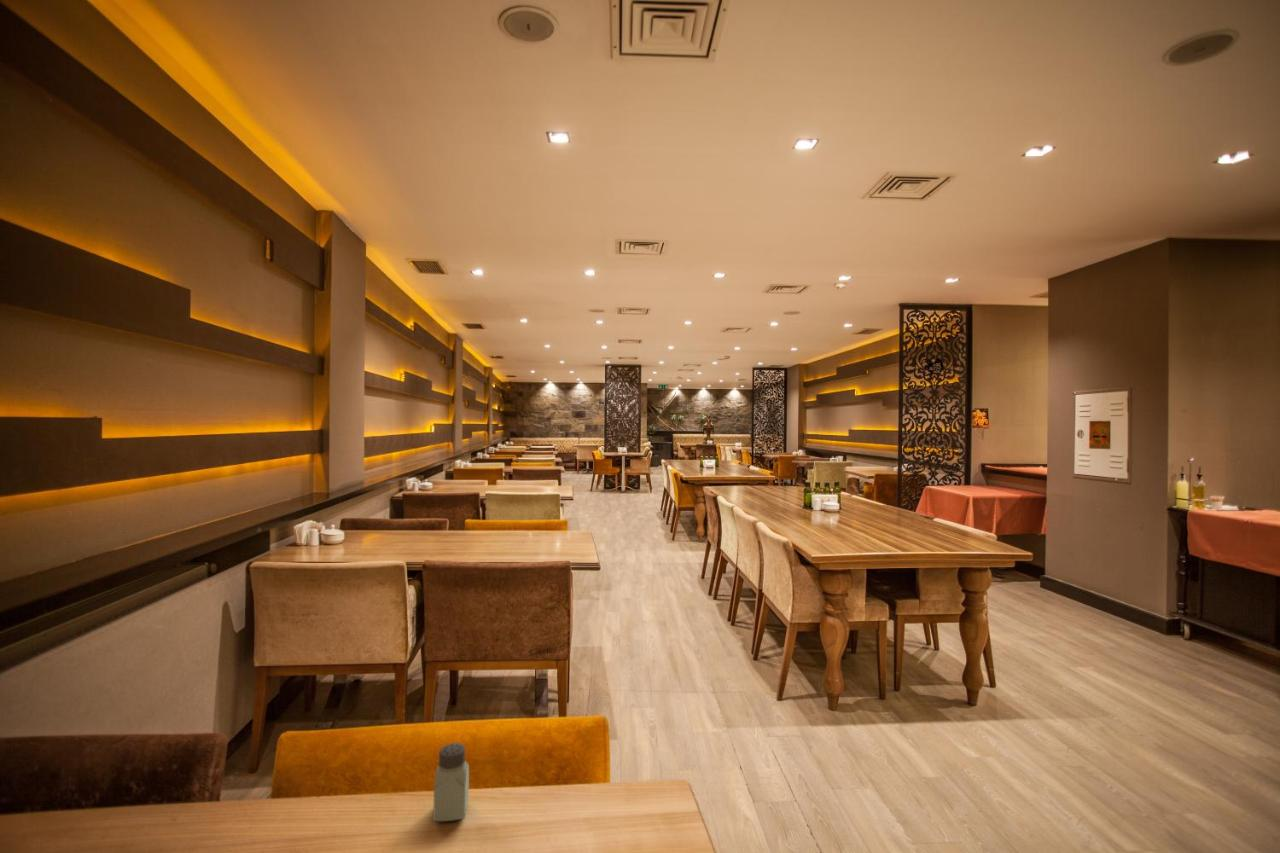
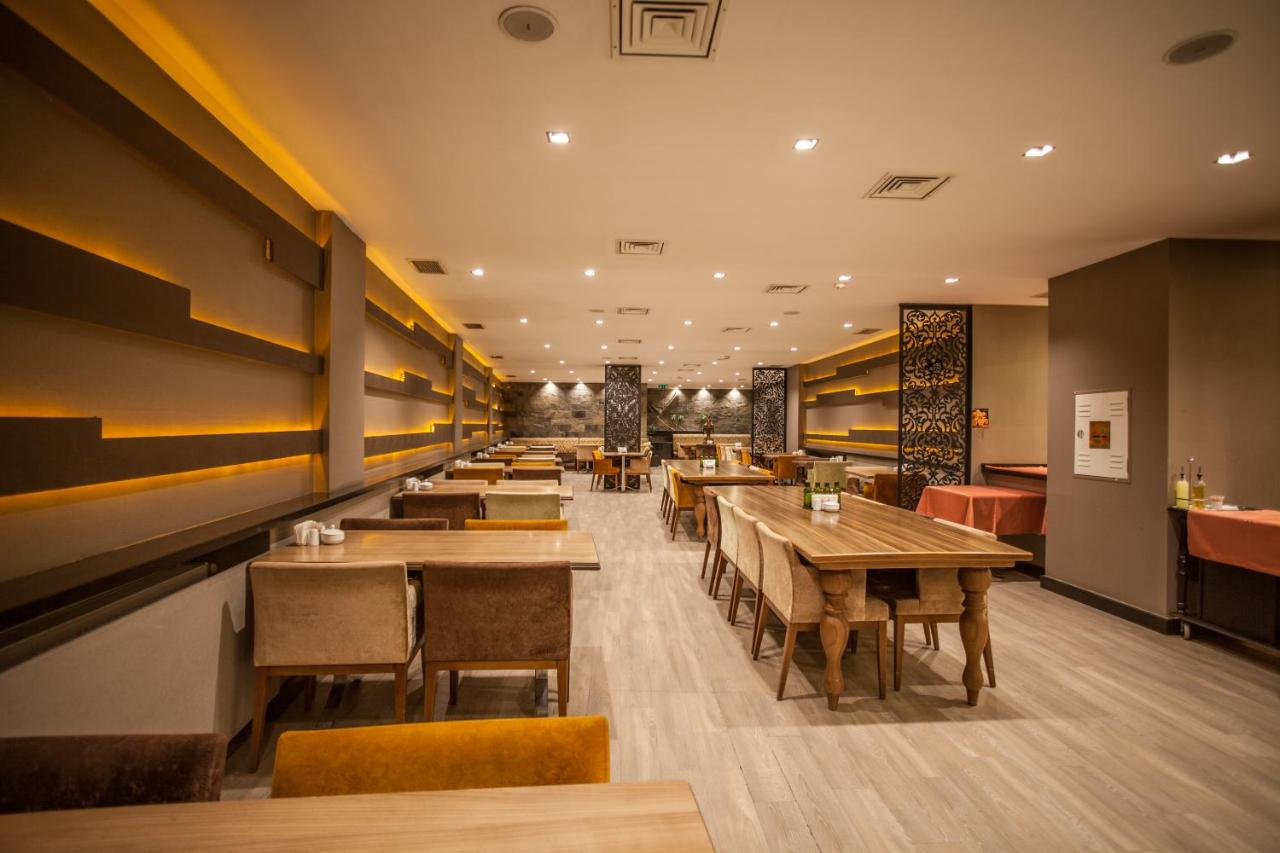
- saltshaker [432,742,470,822]
